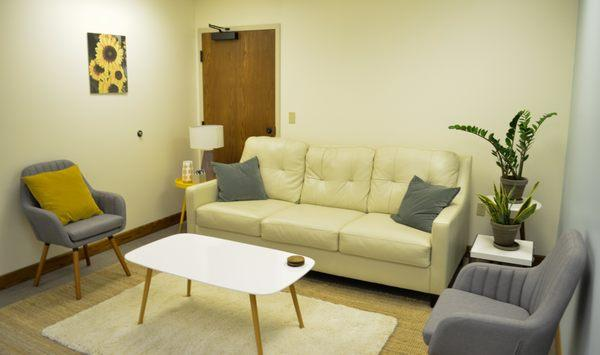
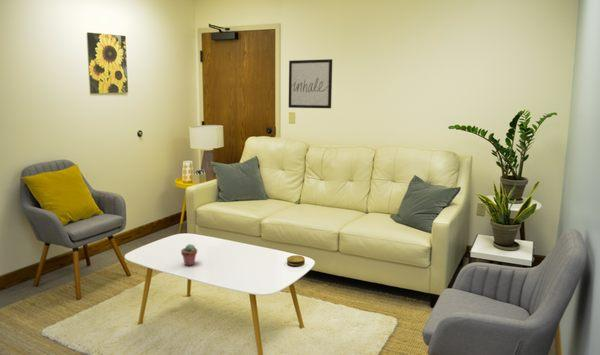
+ wall art [288,58,333,109]
+ potted succulent [180,243,198,267]
